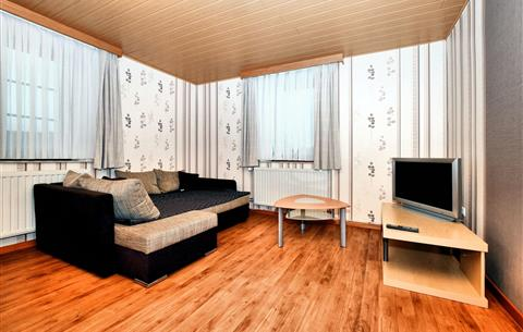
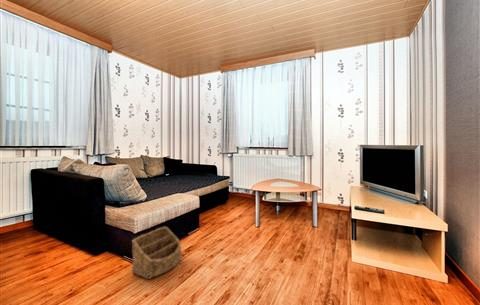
+ basket [131,226,182,280]
